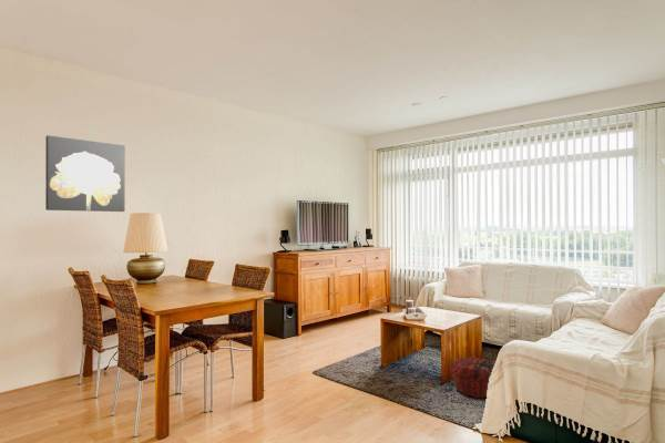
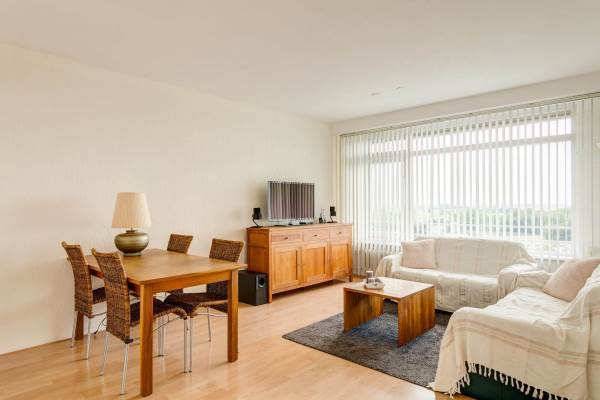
- wall art [44,134,126,213]
- woven basket [449,357,497,399]
